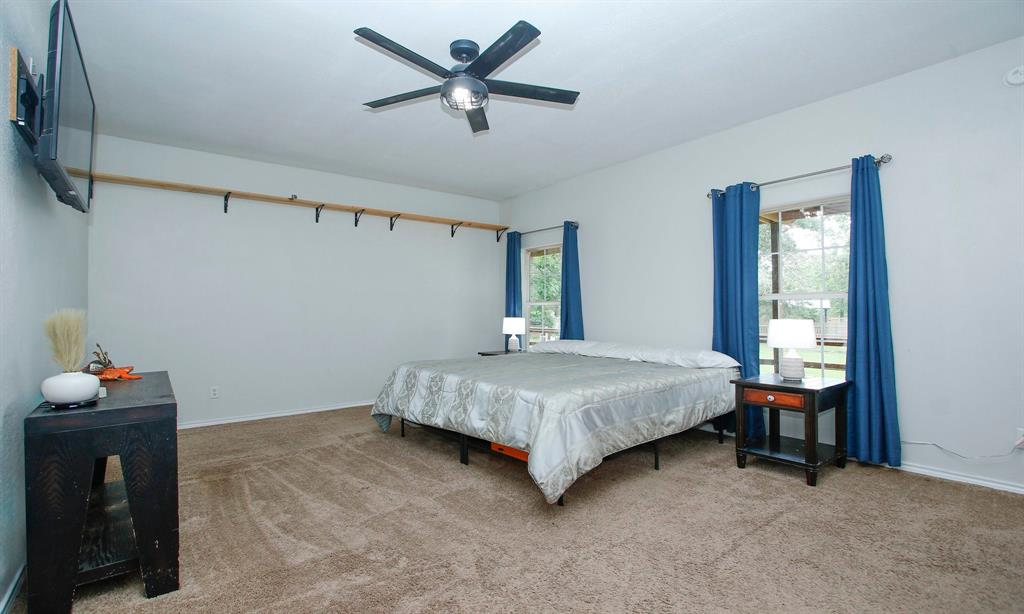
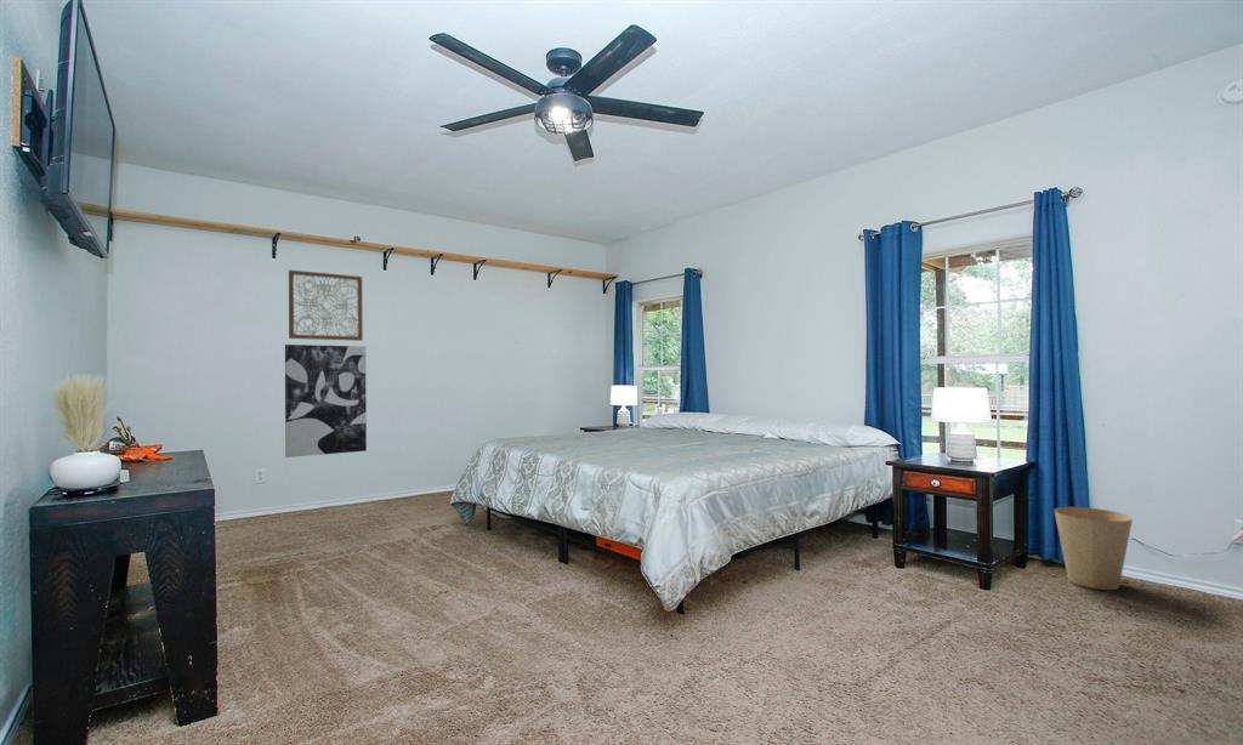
+ wall art [288,268,364,342]
+ wall art [284,343,368,459]
+ trash can [1054,506,1134,591]
